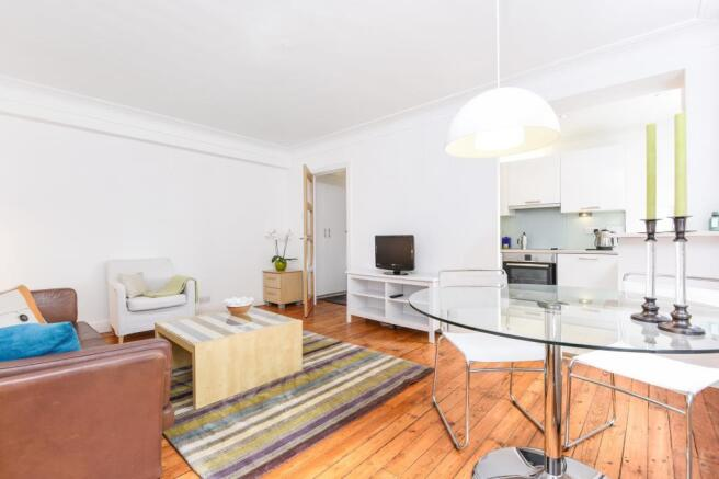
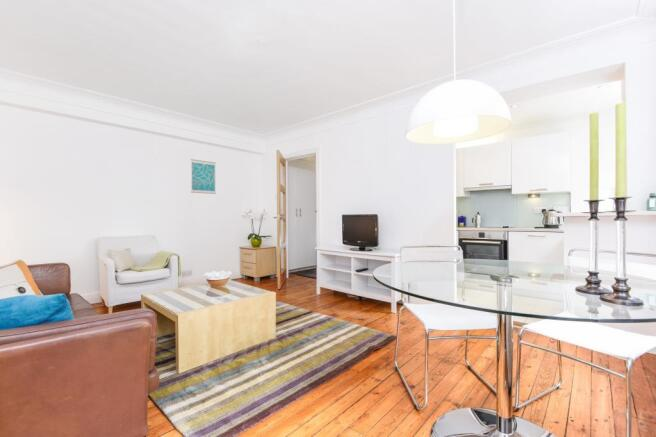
+ wall art [190,158,217,195]
